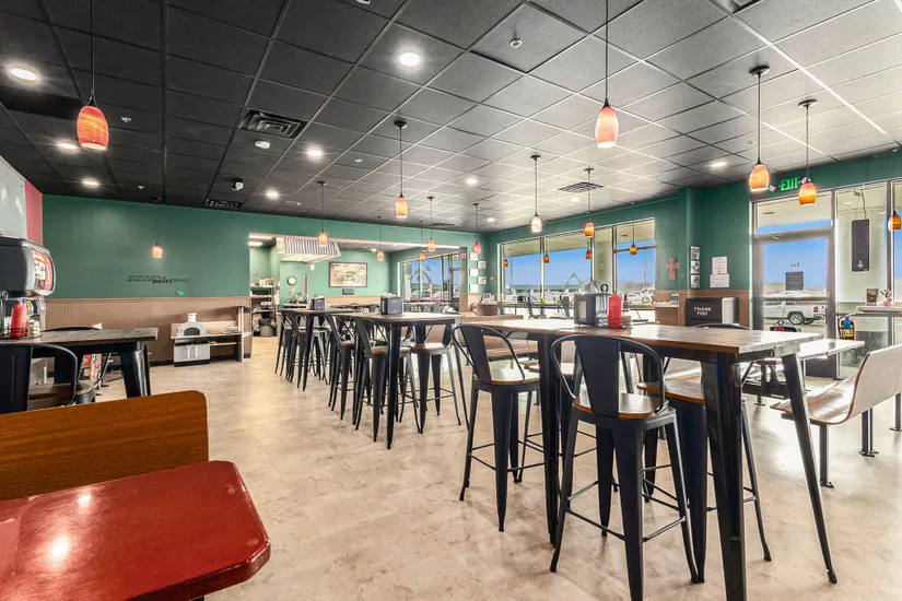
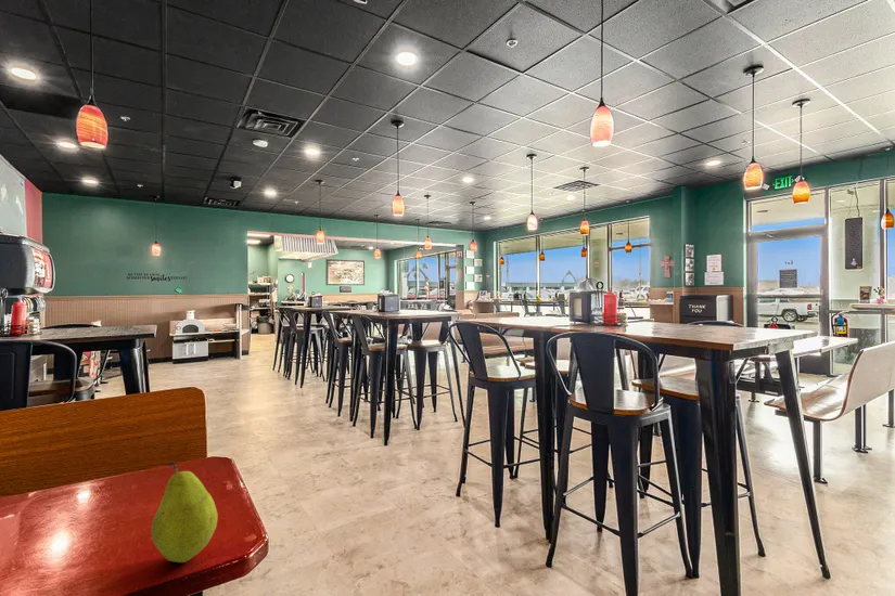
+ fruit [151,461,219,563]
